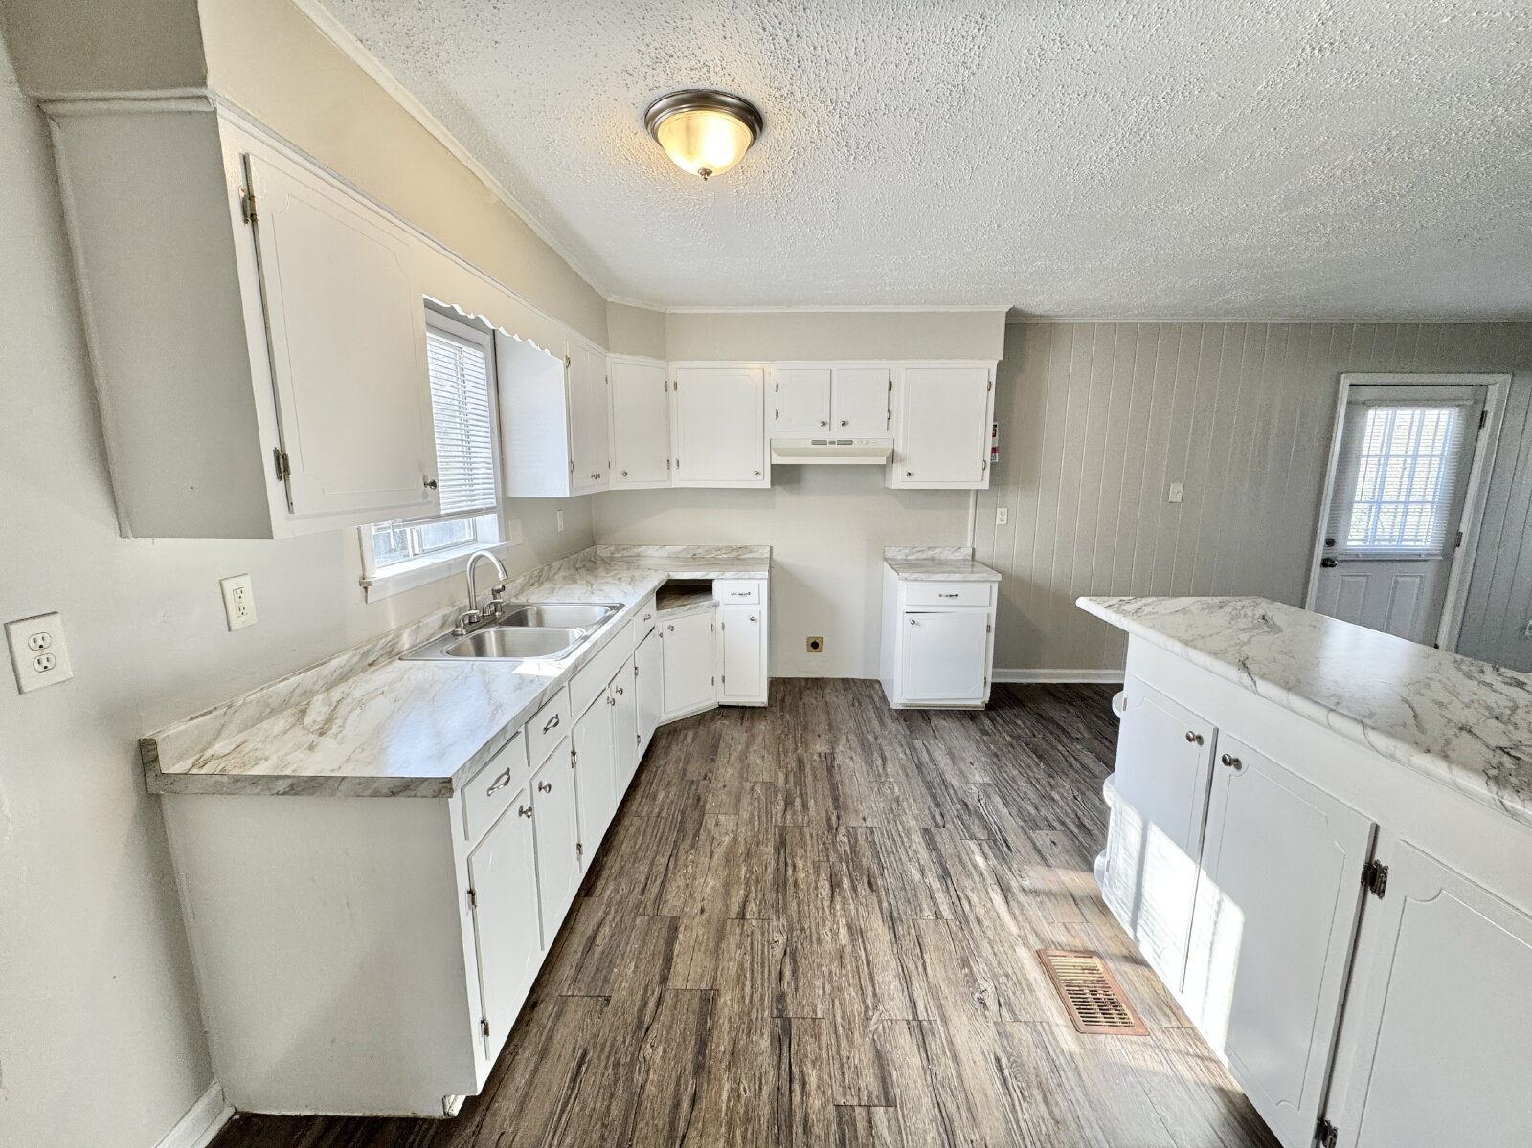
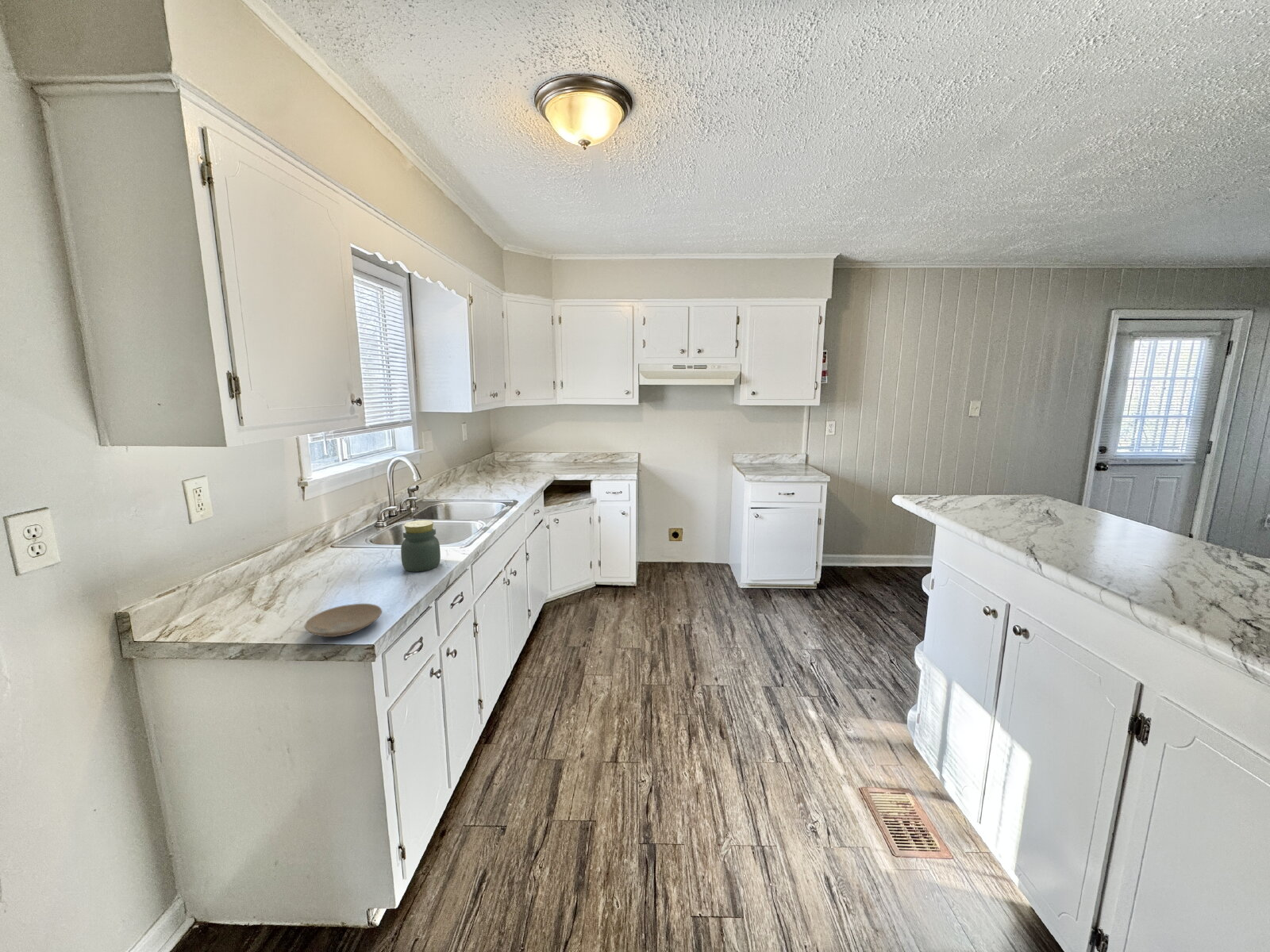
+ jar [400,520,441,573]
+ plate [304,603,383,638]
